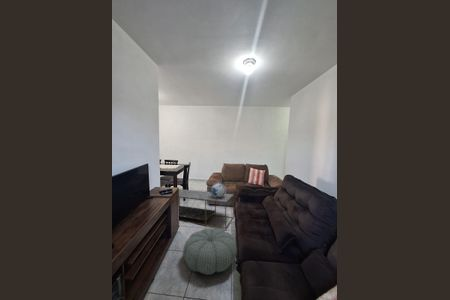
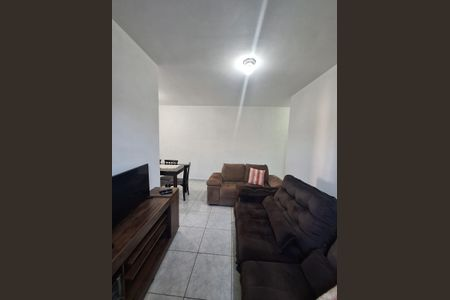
- coffee table [178,188,235,230]
- decorative globe [210,182,228,199]
- pouf [182,228,238,276]
